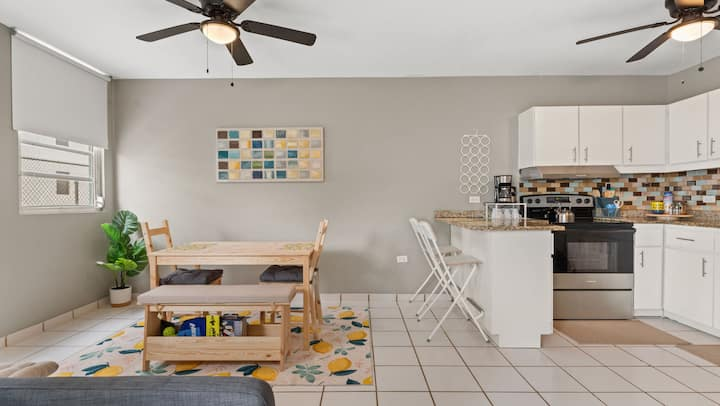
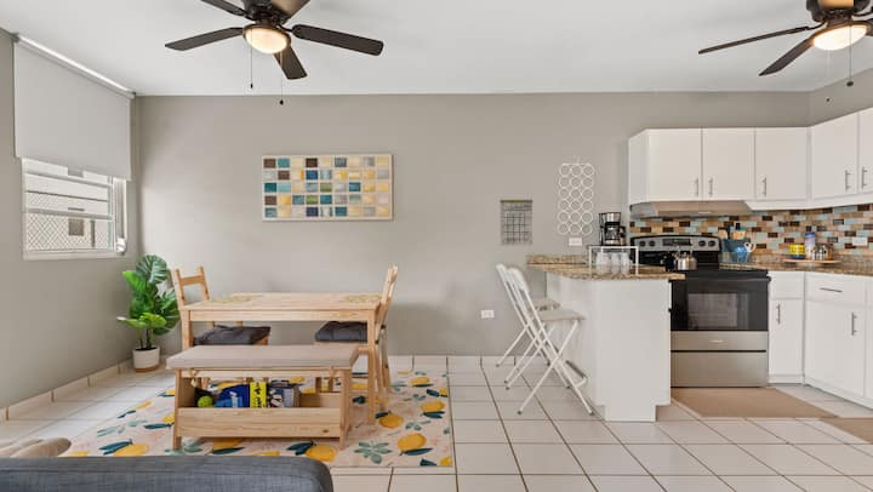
+ calendar [498,198,534,247]
